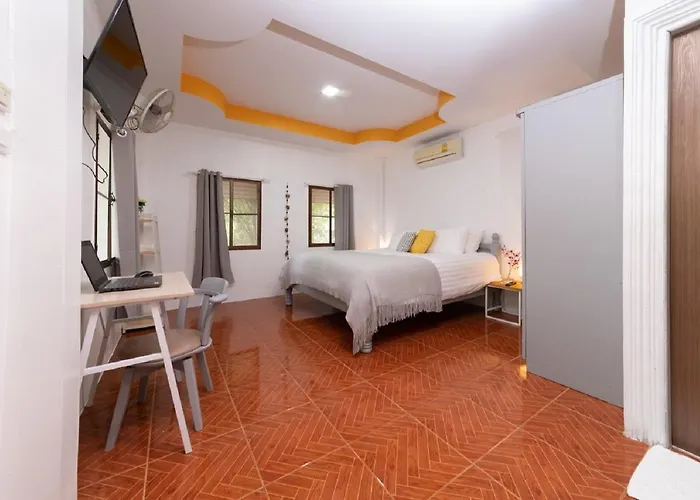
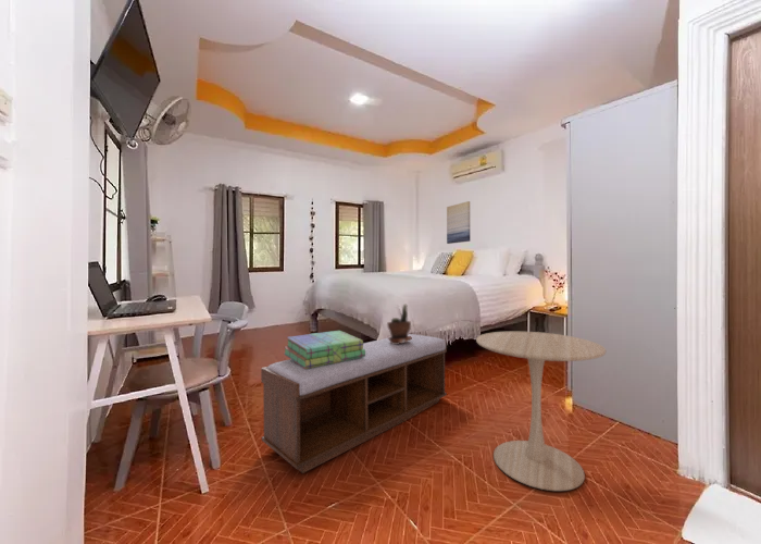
+ stack of books [283,330,365,369]
+ potted plant [386,302,412,344]
+ wall art [446,200,472,245]
+ side table [475,331,607,492]
+ bench [260,333,448,474]
